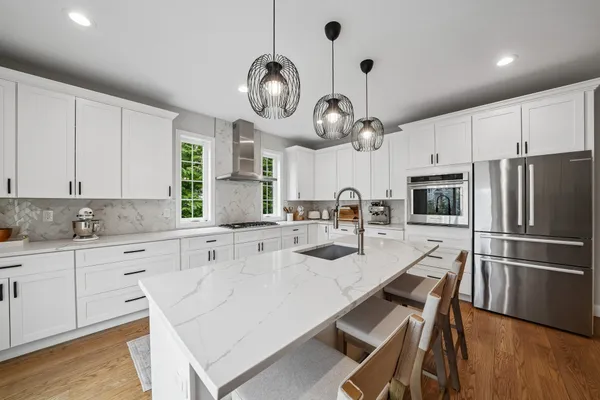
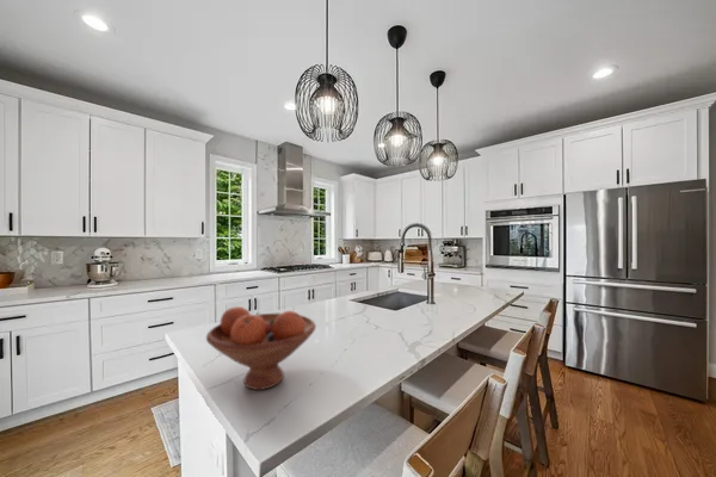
+ fruit bowl [205,305,317,391]
